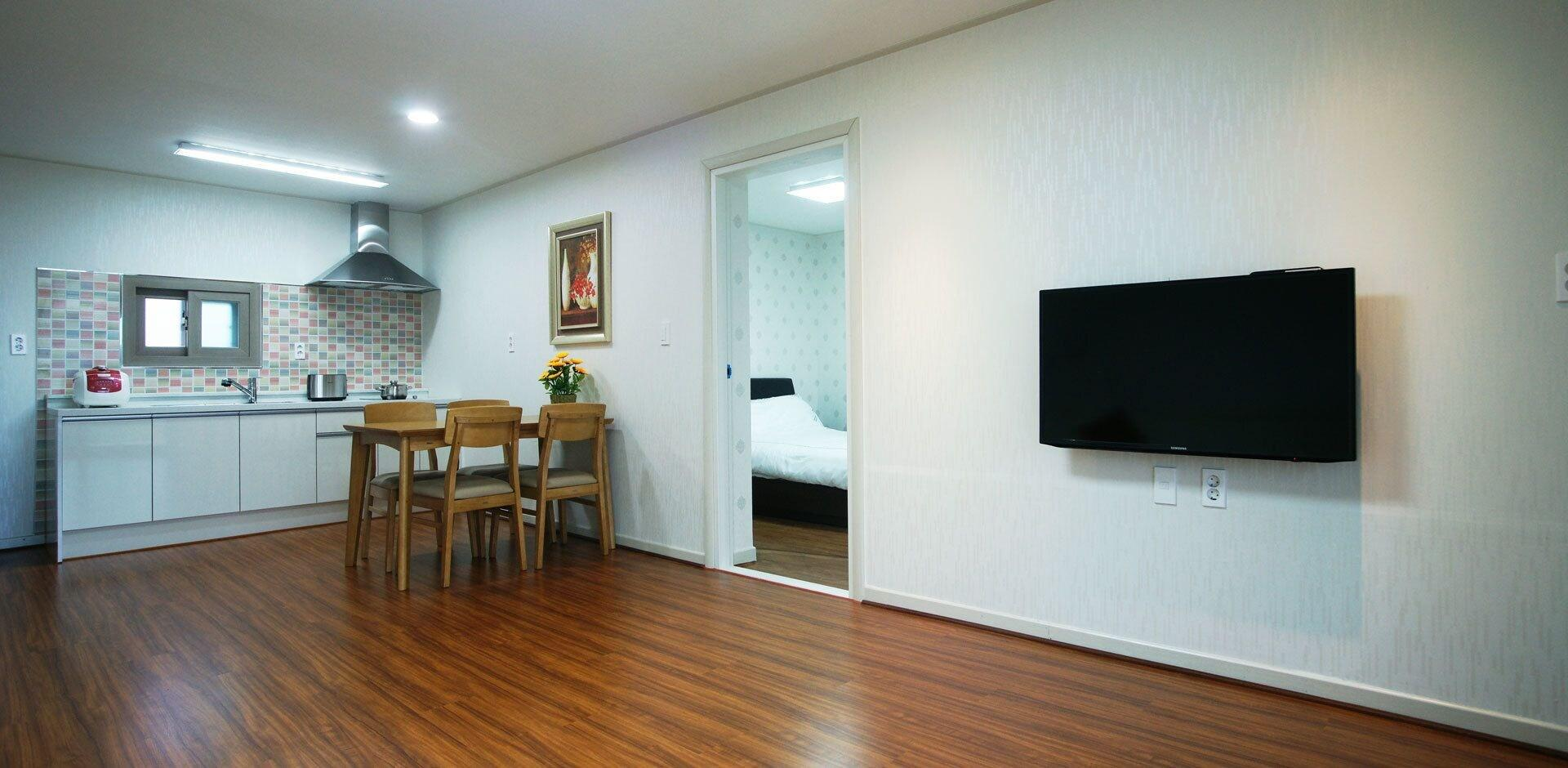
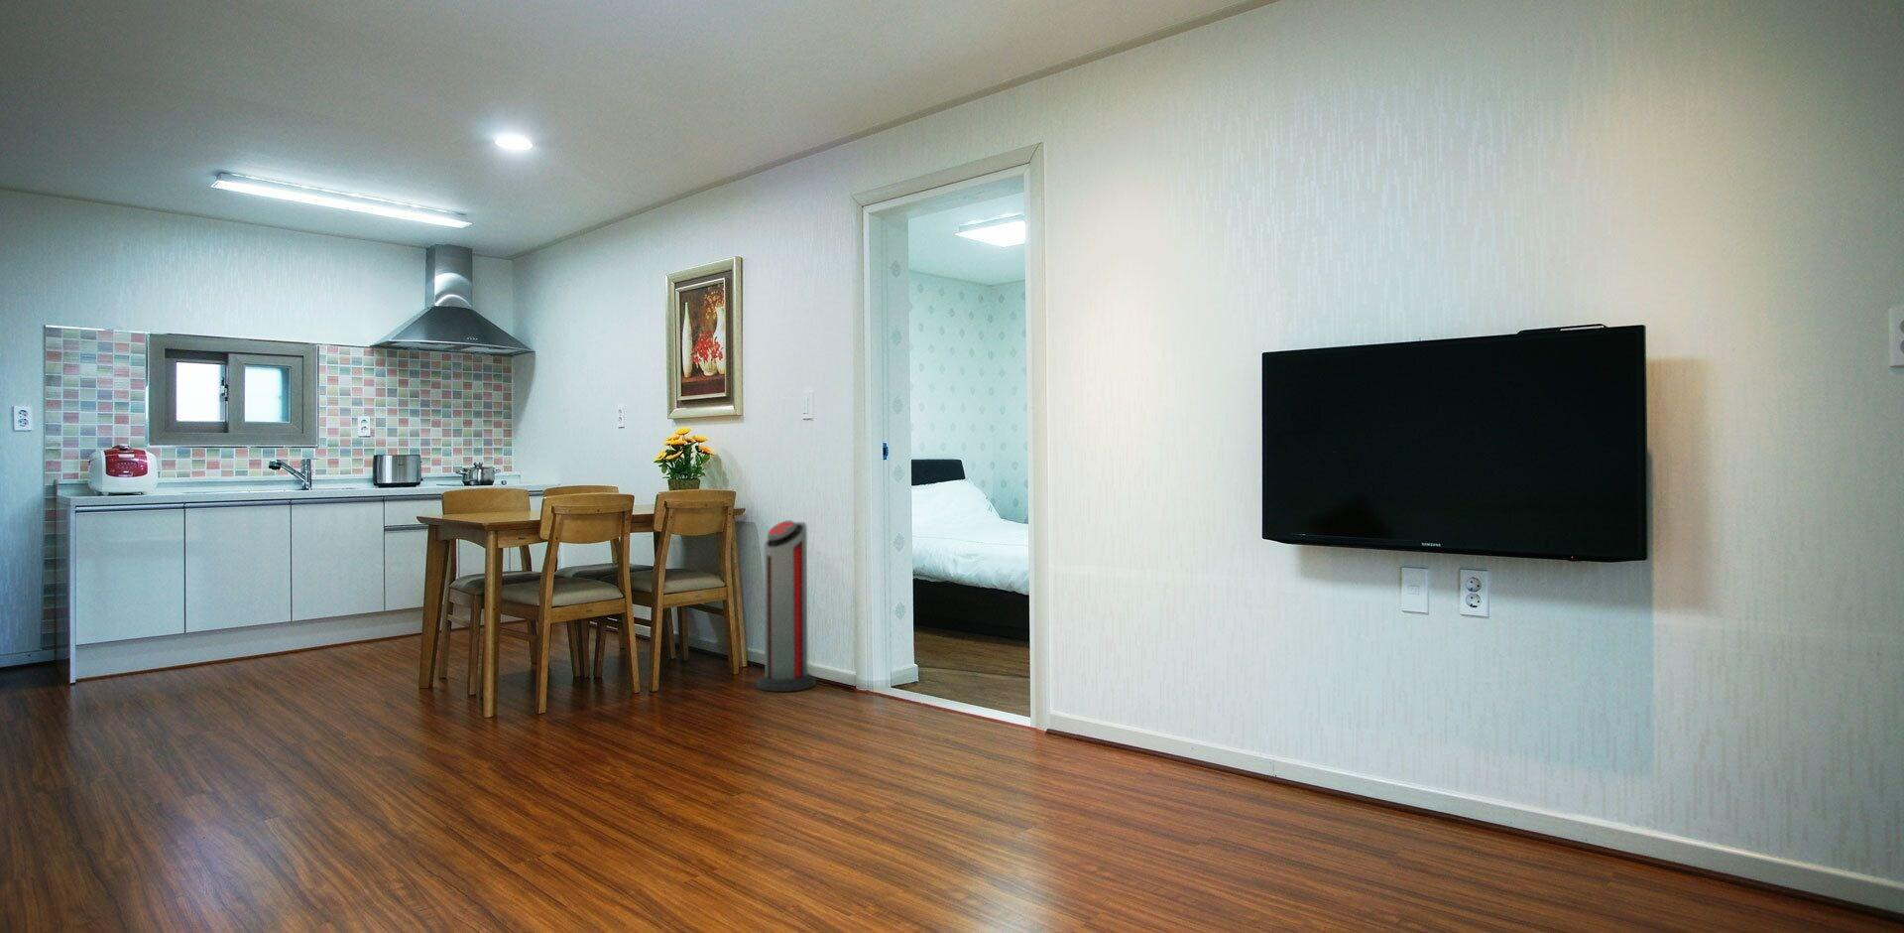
+ air purifier [755,519,817,692]
